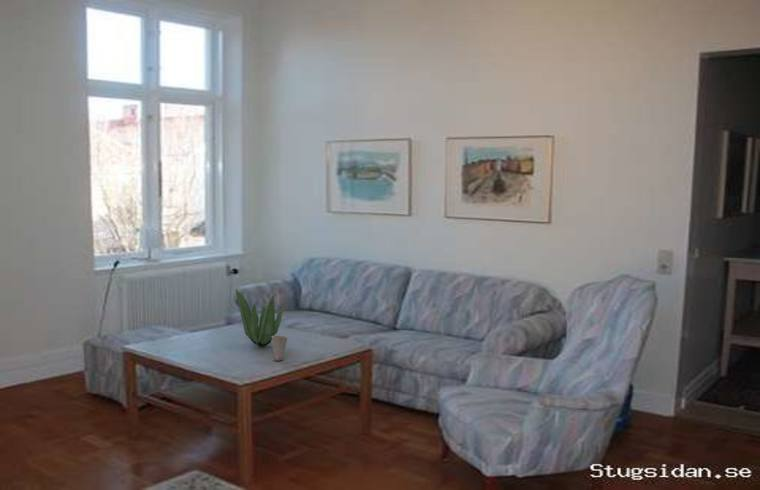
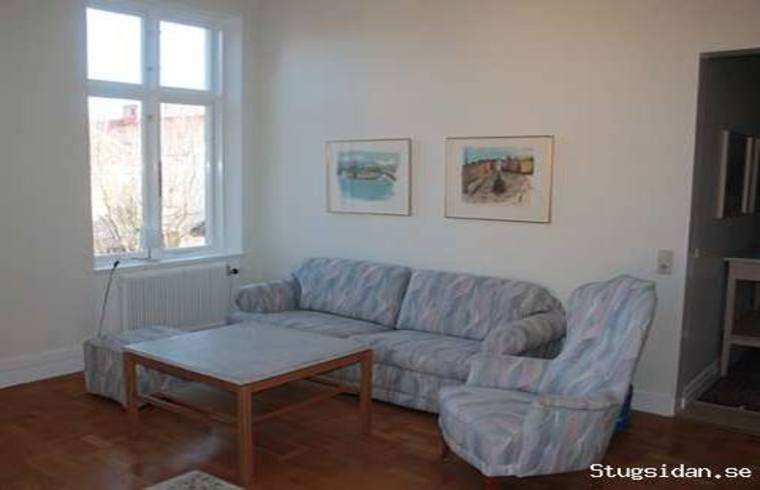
- plant [235,289,286,347]
- cup [271,335,289,362]
